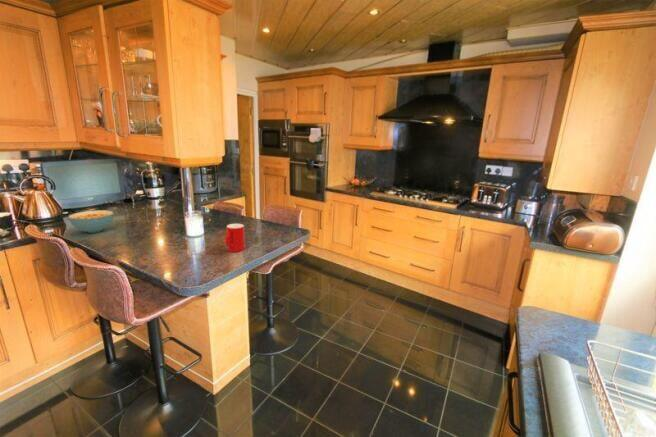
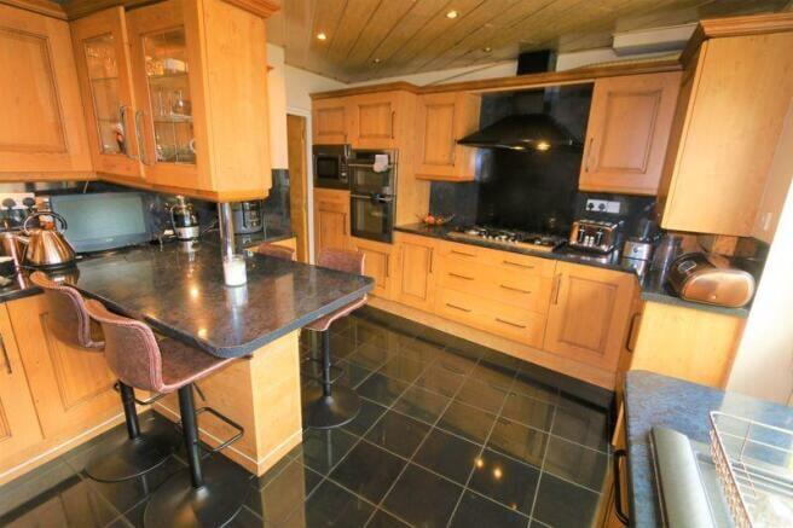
- cup [224,223,246,253]
- cereal bowl [68,209,115,234]
